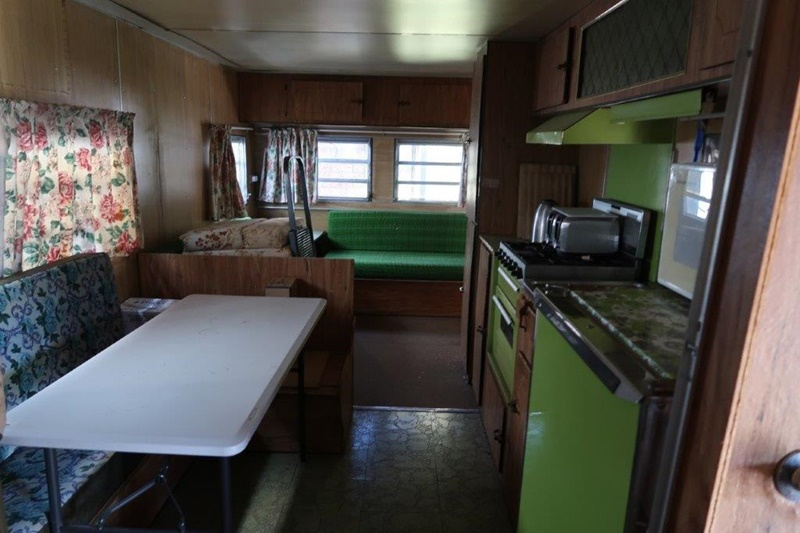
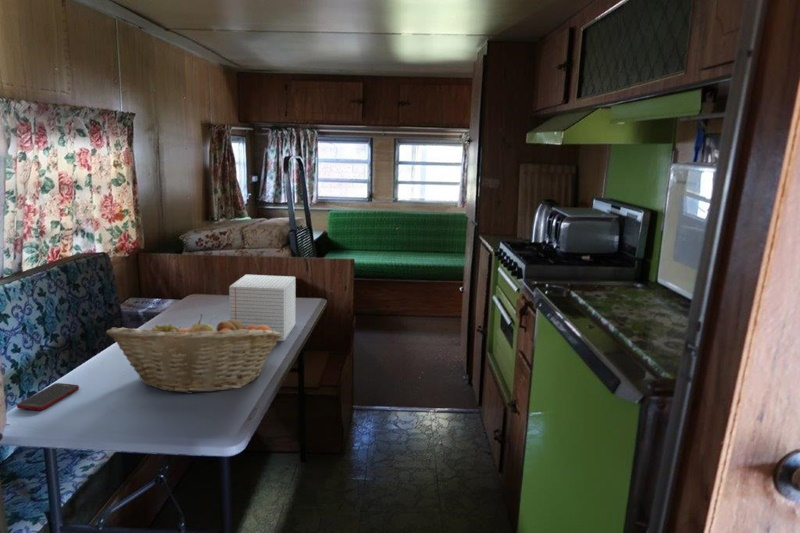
+ notepad [228,274,296,342]
+ fruit basket [105,313,282,394]
+ cell phone [16,382,80,411]
